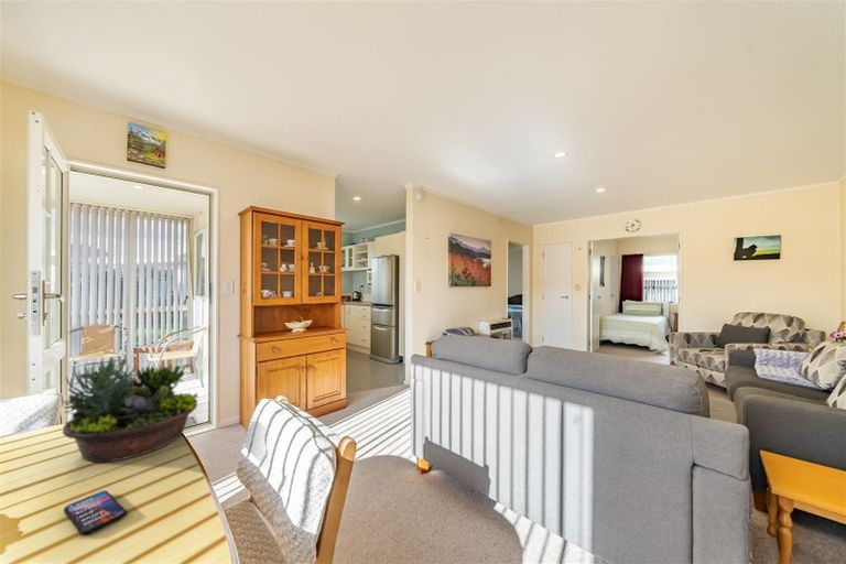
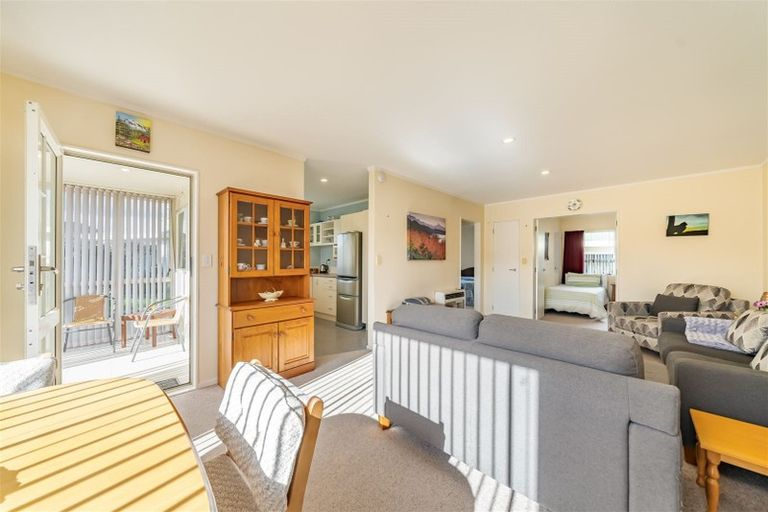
- succulent planter [62,355,199,464]
- smartphone [63,490,128,536]
